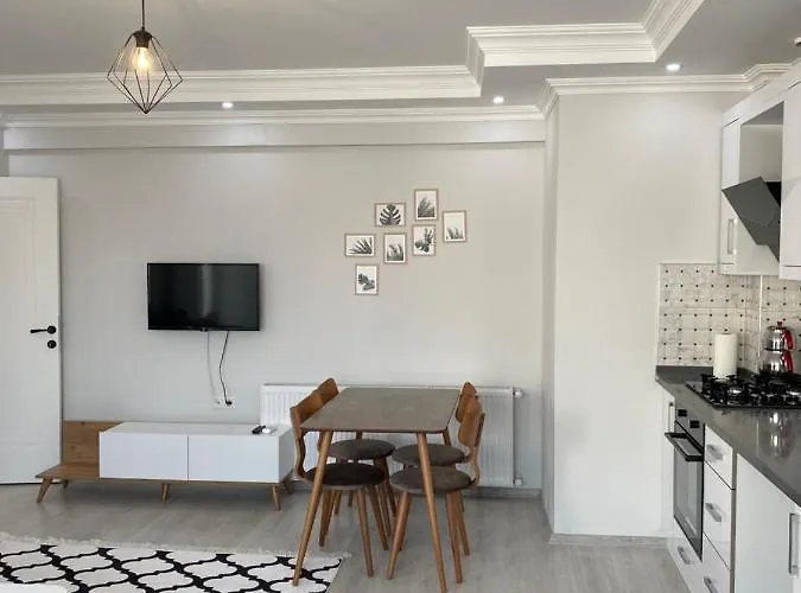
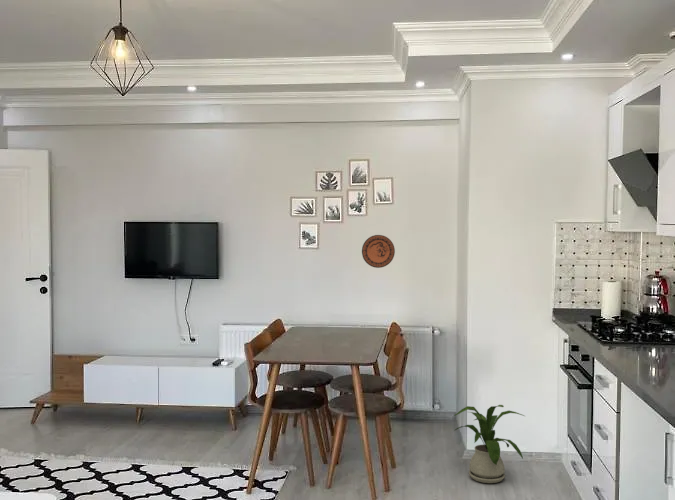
+ decorative plate [361,234,396,269]
+ house plant [453,404,525,484]
